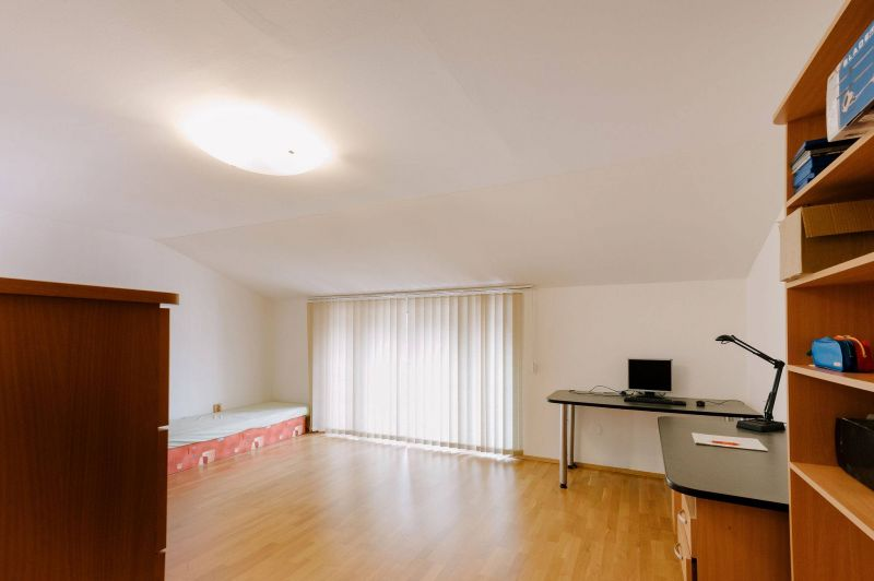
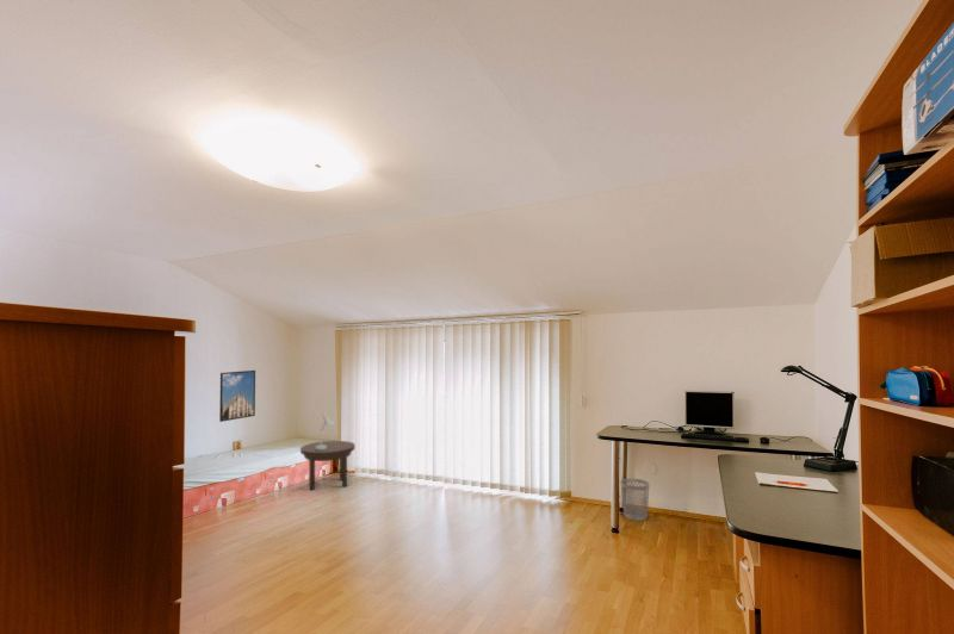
+ side table [299,440,357,491]
+ table lamp [315,411,335,449]
+ wastebasket [620,478,650,522]
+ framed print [218,369,256,423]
